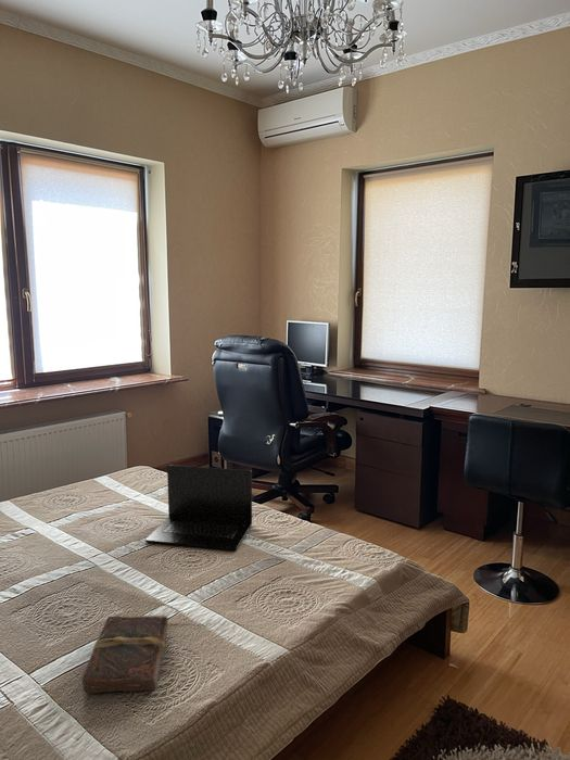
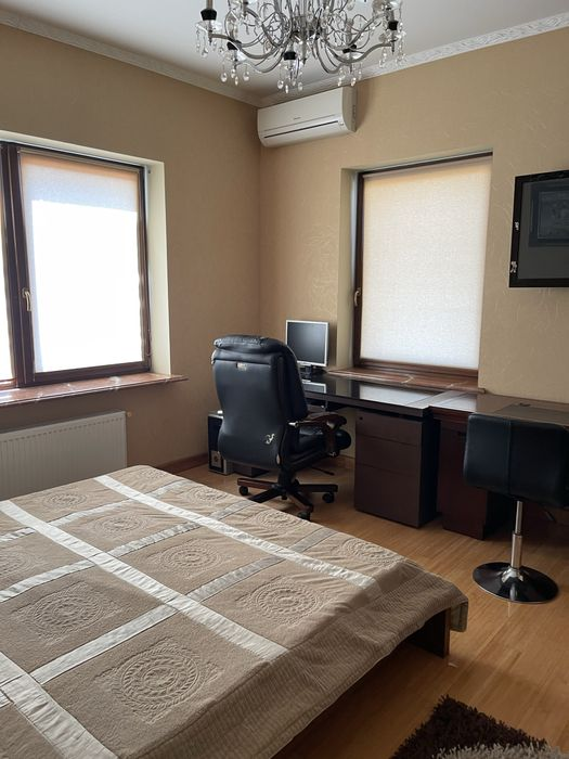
- book [80,615,169,695]
- laptop [144,464,253,552]
